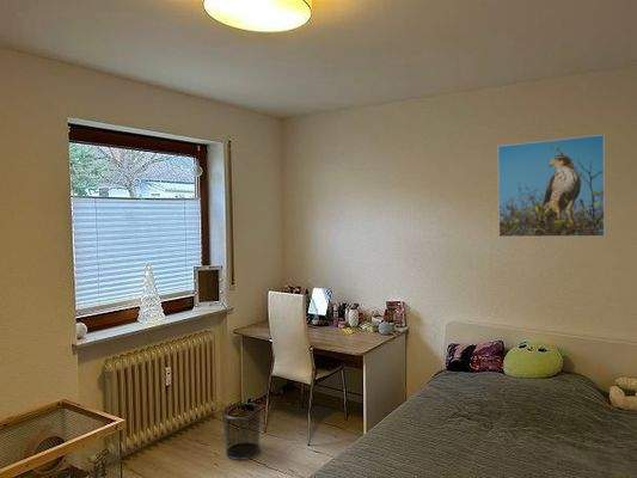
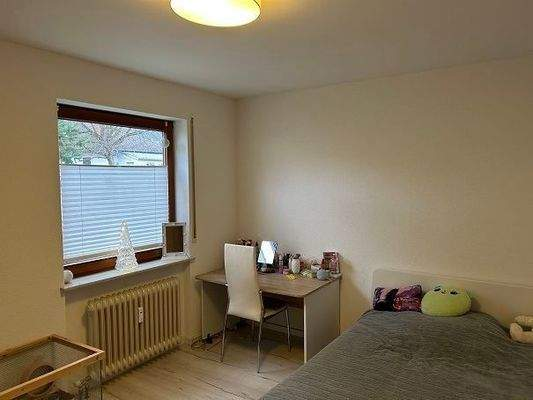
- waste bin [221,402,263,461]
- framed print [497,134,606,238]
